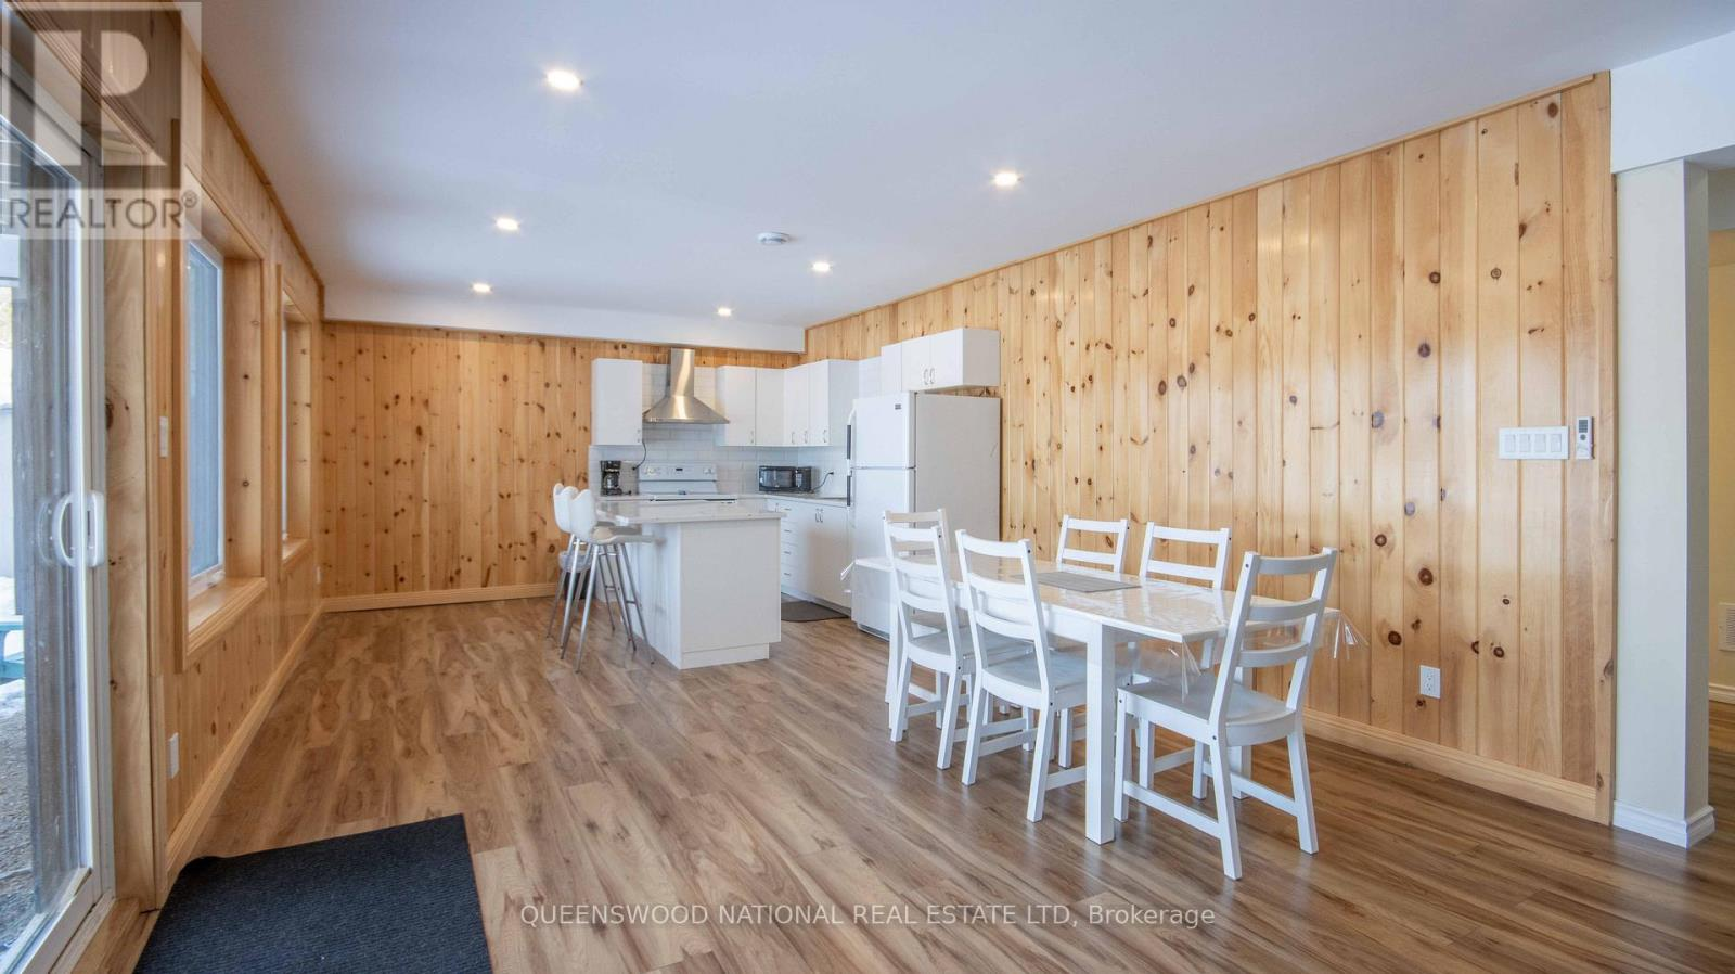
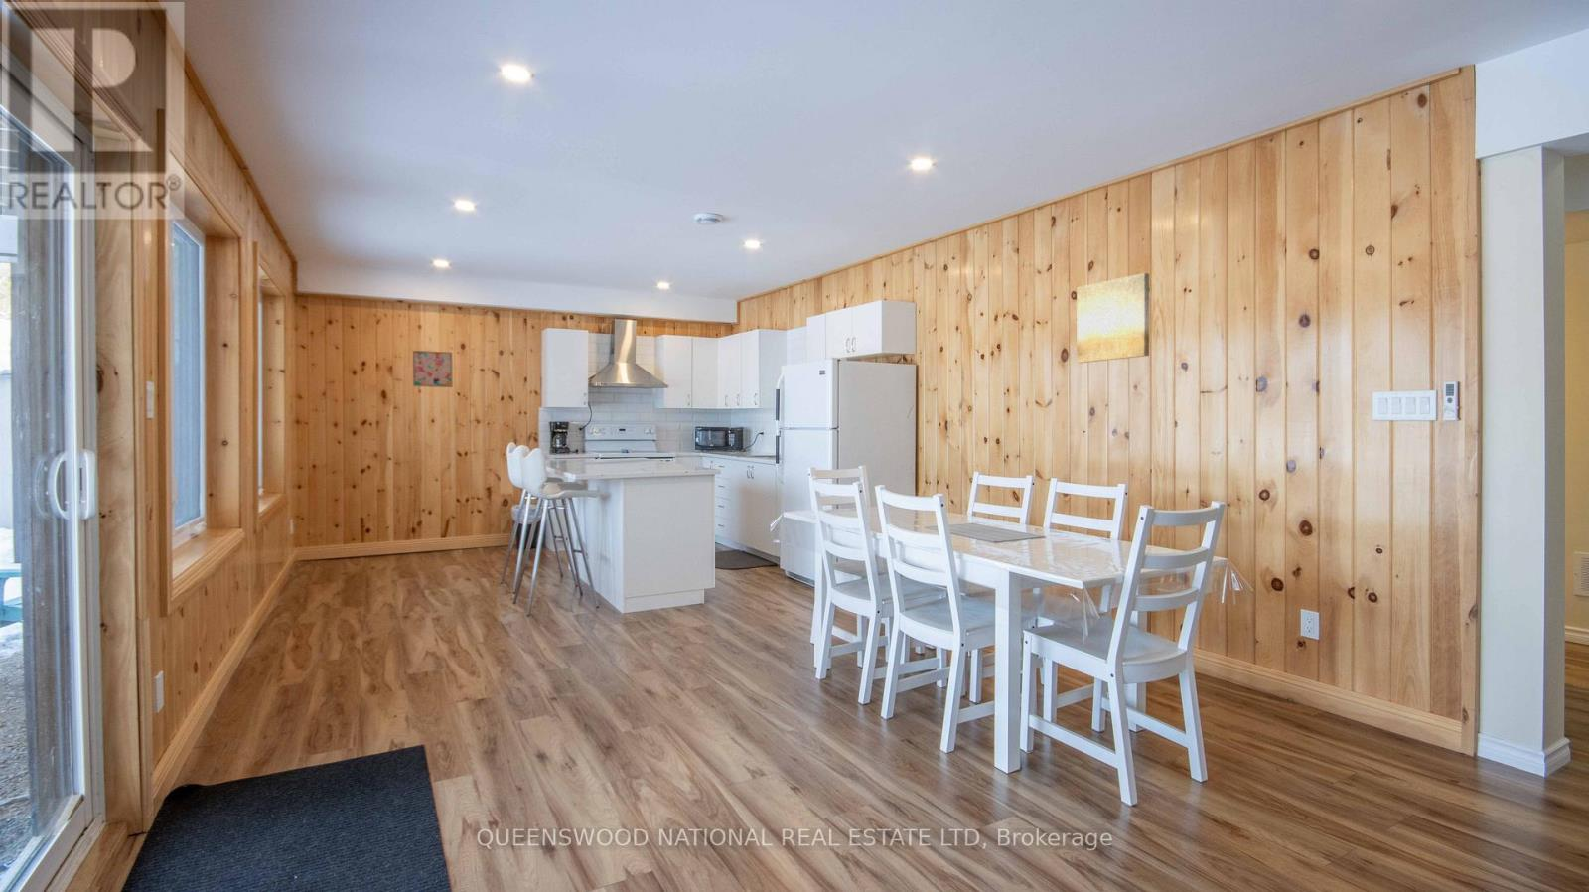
+ wall art [1076,272,1150,364]
+ wall art [413,349,453,389]
